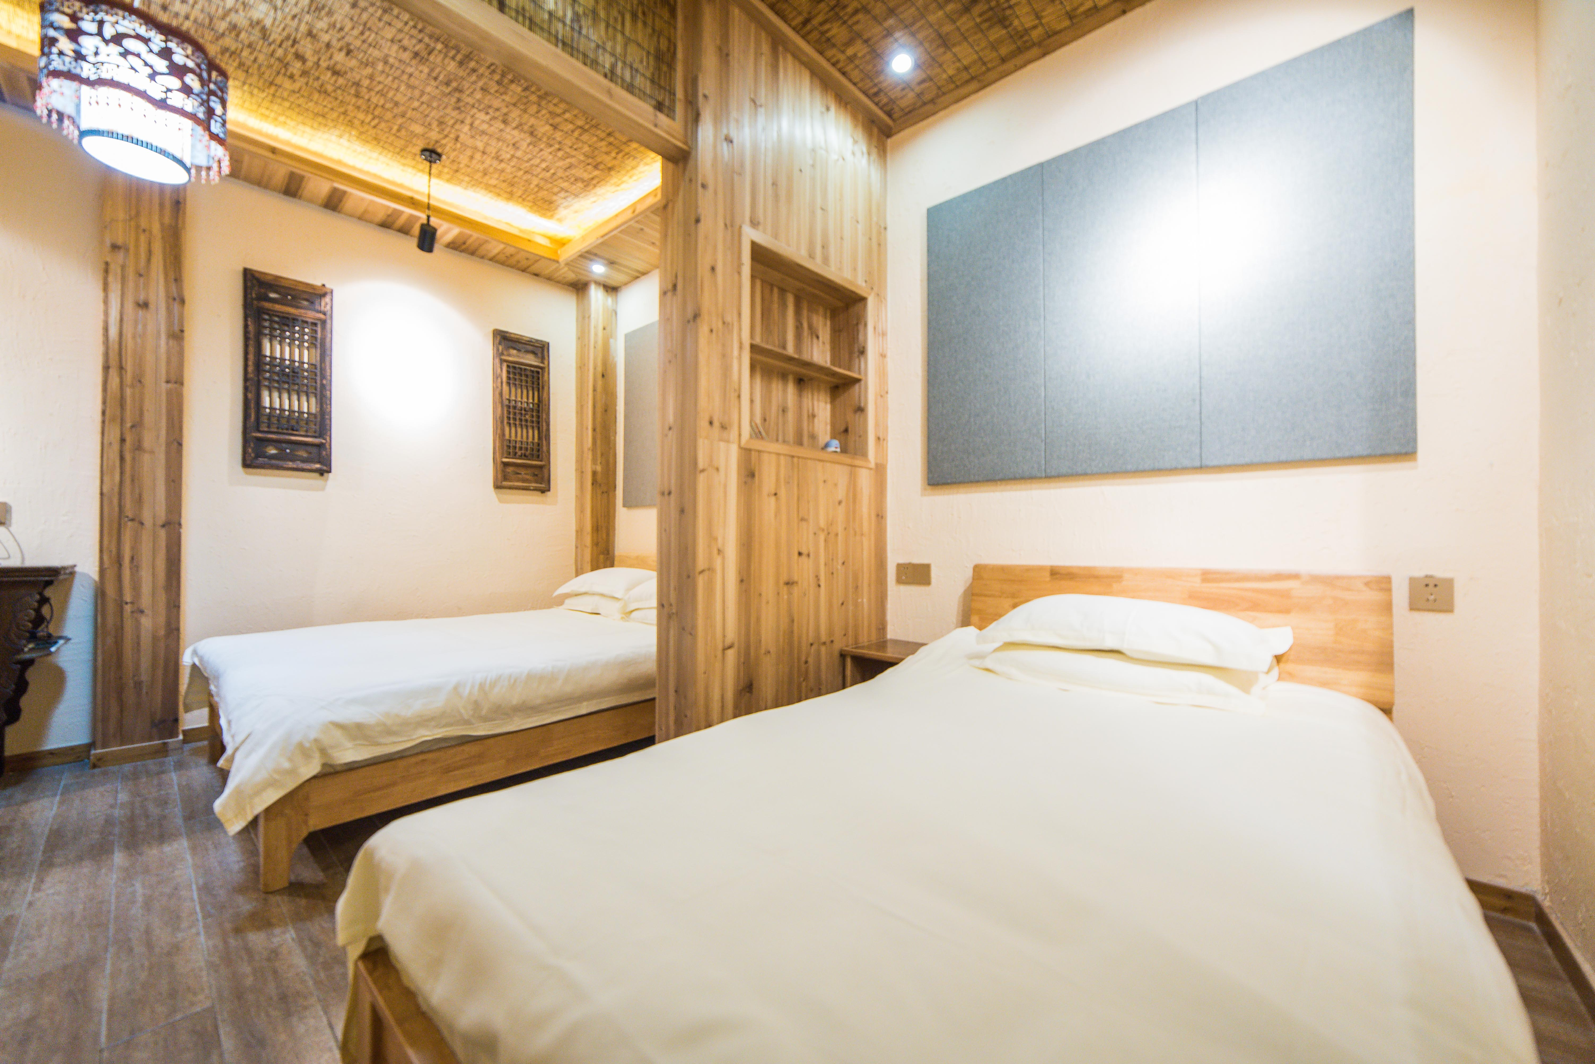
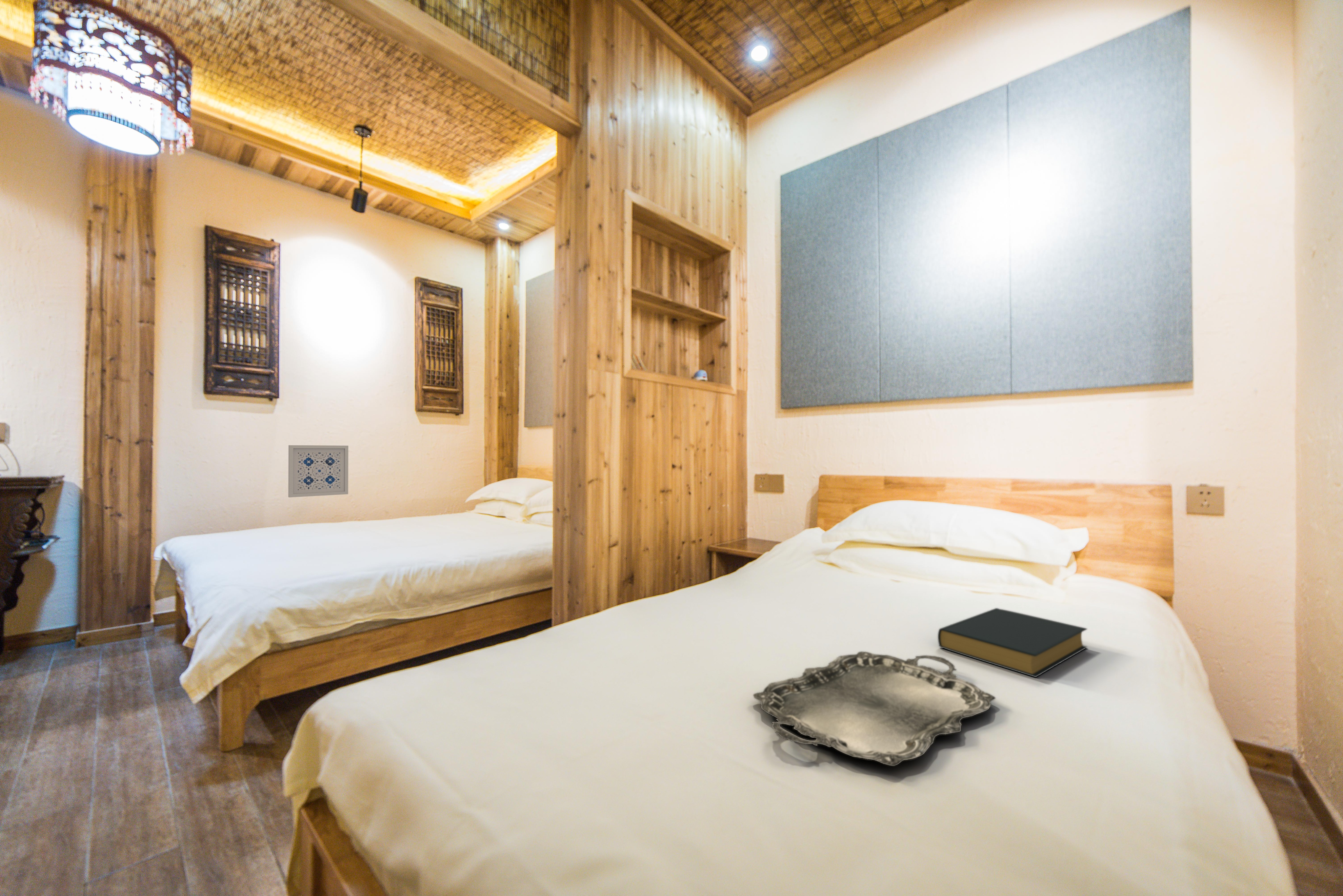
+ wall art [288,445,349,498]
+ hardback book [937,608,1088,678]
+ serving tray [753,651,996,767]
